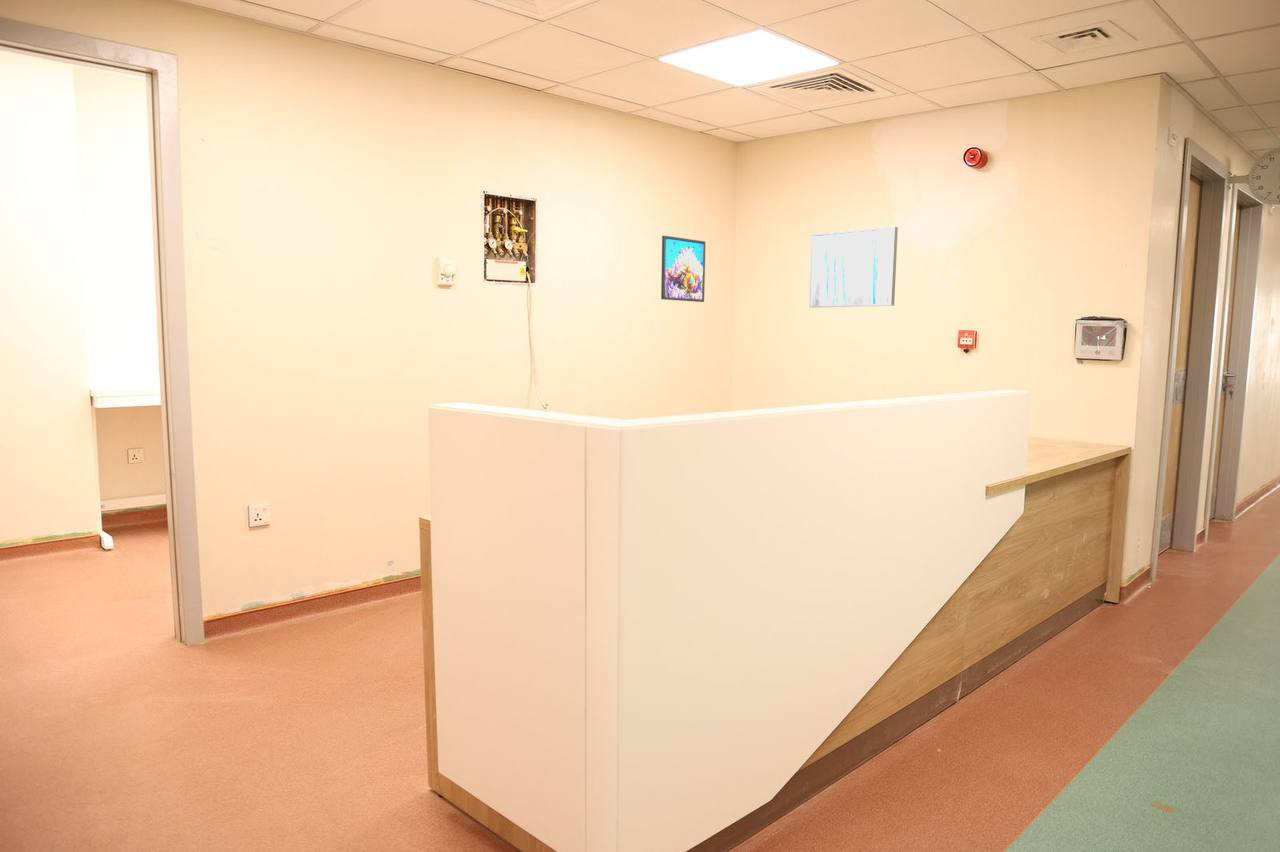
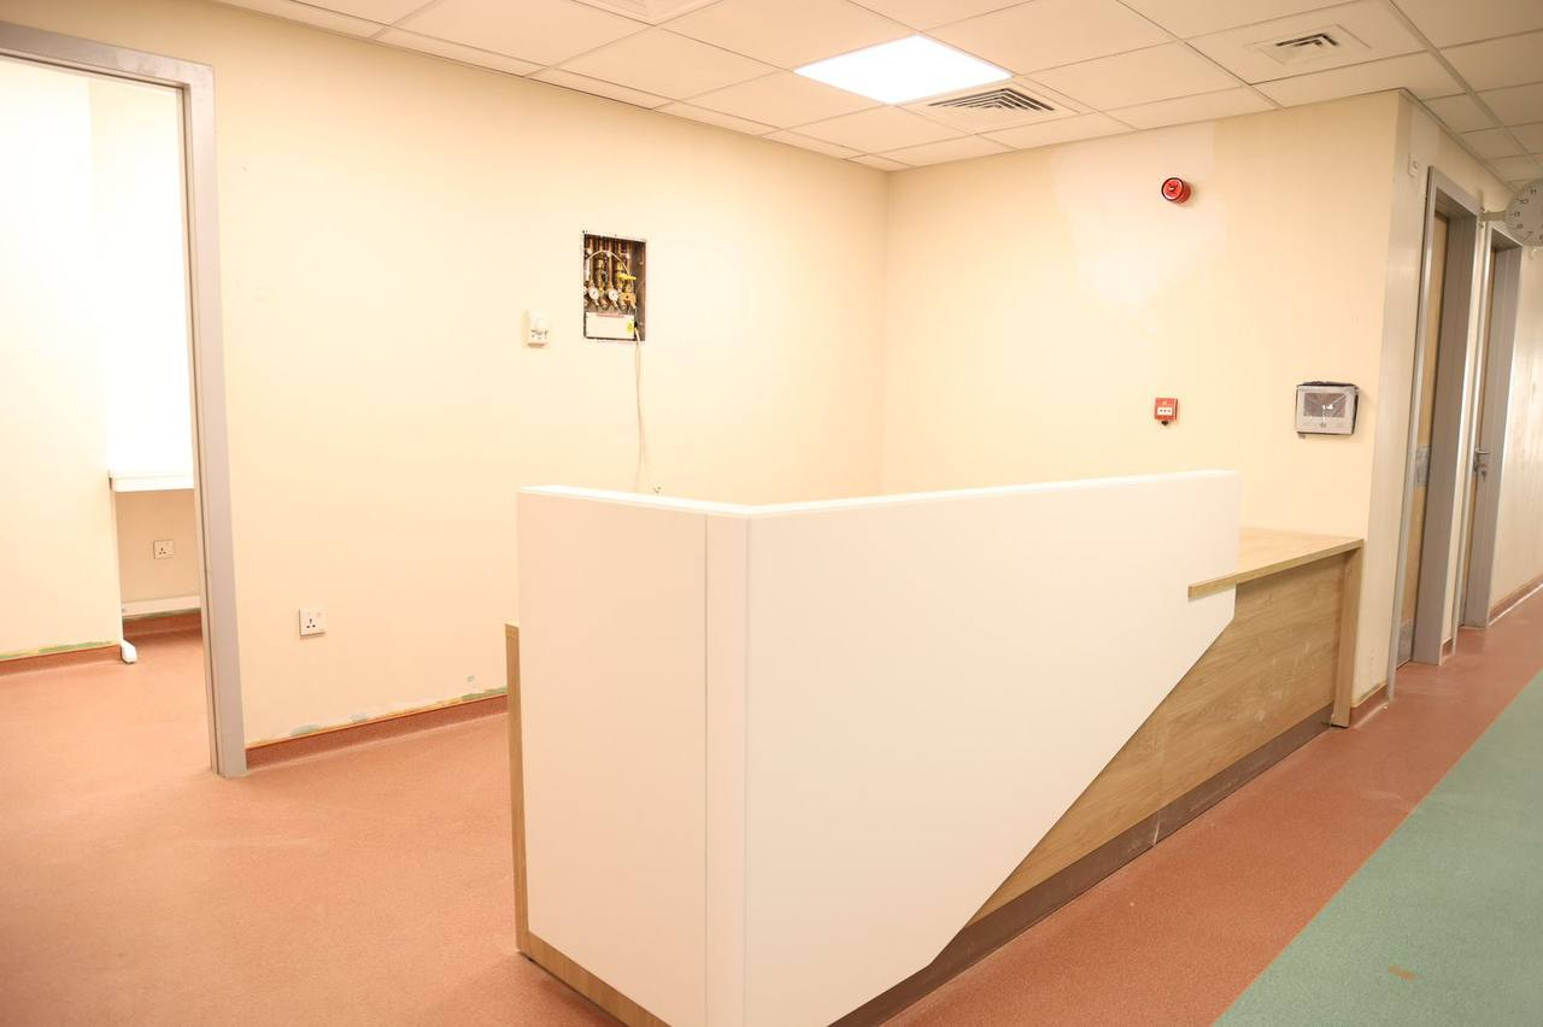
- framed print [660,235,706,303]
- wall art [808,226,899,308]
